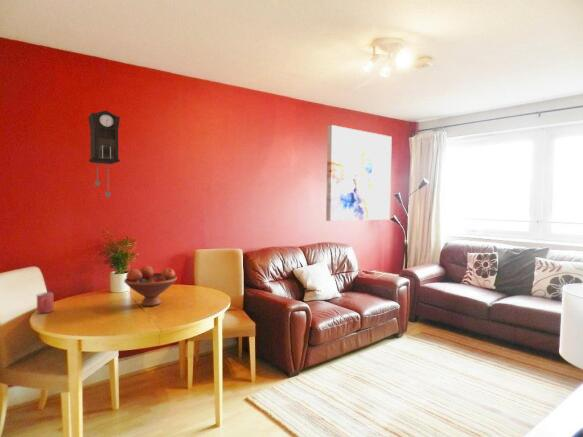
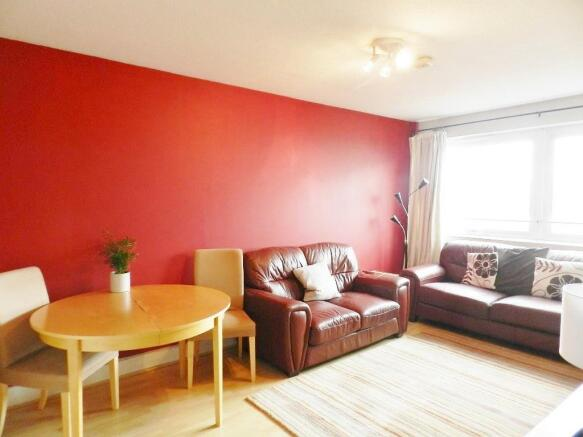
- mug [36,291,55,314]
- wall art [325,124,393,222]
- pendulum clock [87,110,121,198]
- fruit bowl [123,264,178,307]
